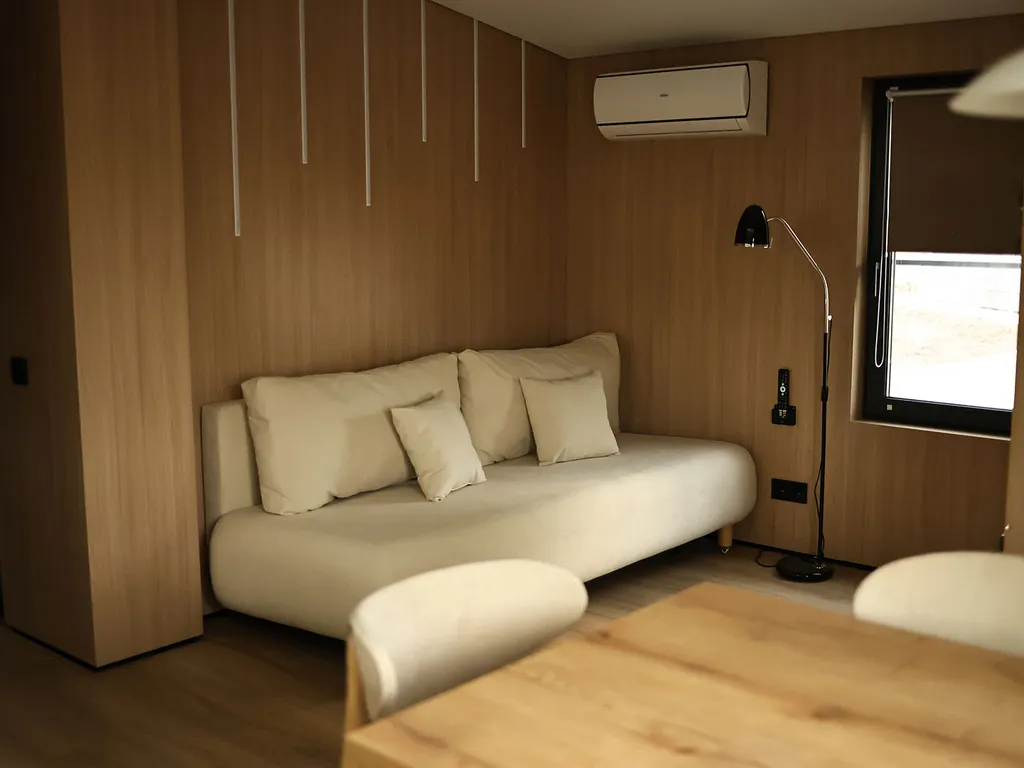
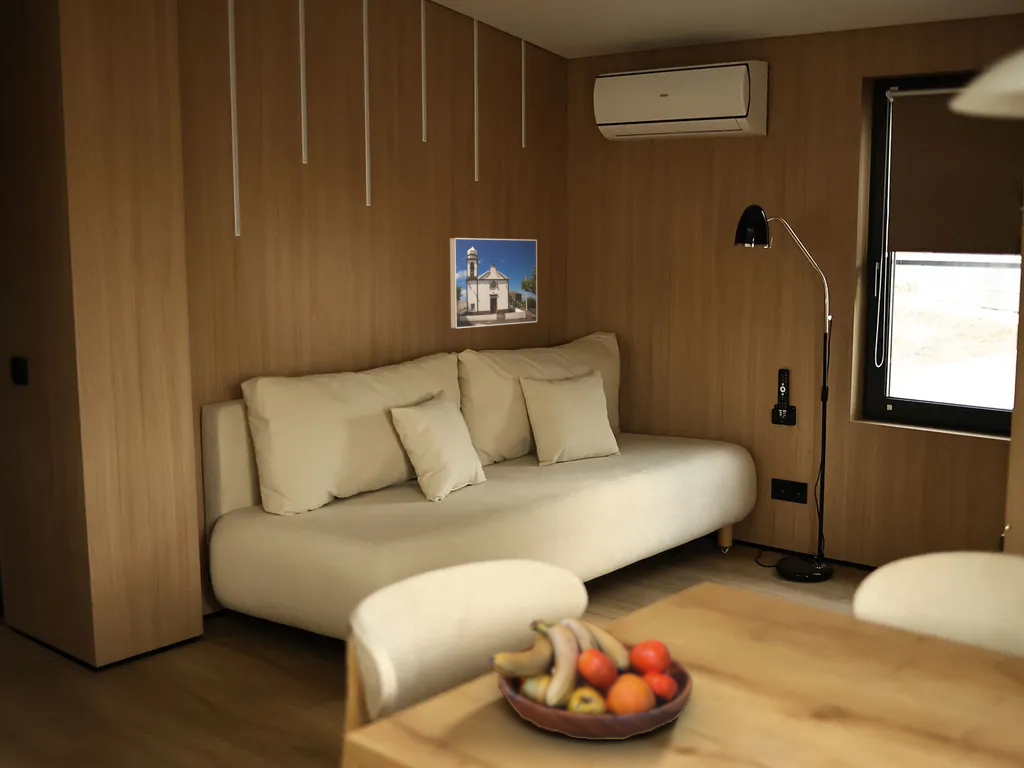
+ fruit bowl [488,616,694,741]
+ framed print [449,237,538,329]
